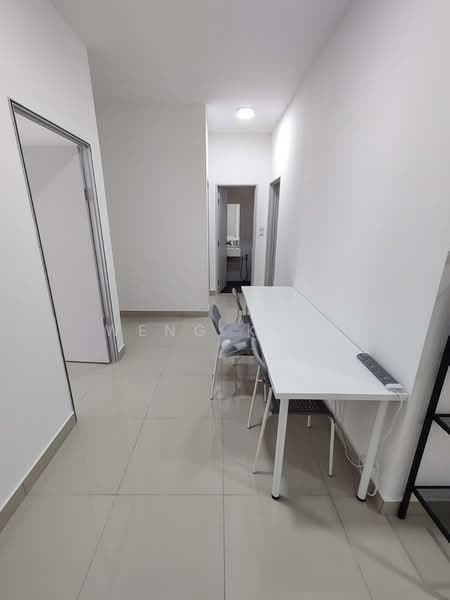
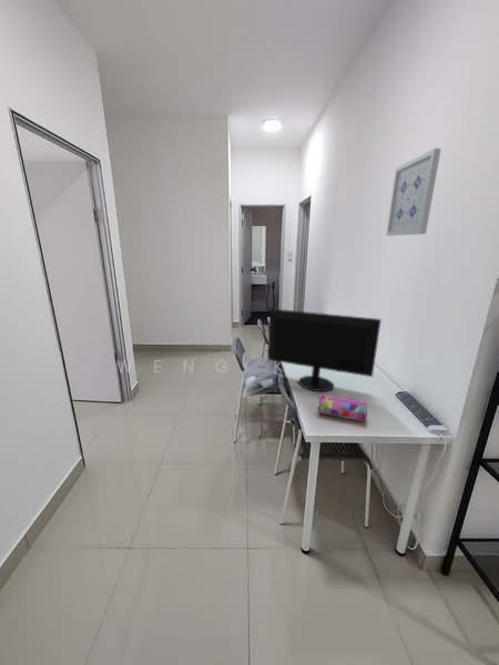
+ computer monitor [267,308,383,392]
+ pencil case [316,392,369,422]
+ wall art [385,147,442,237]
